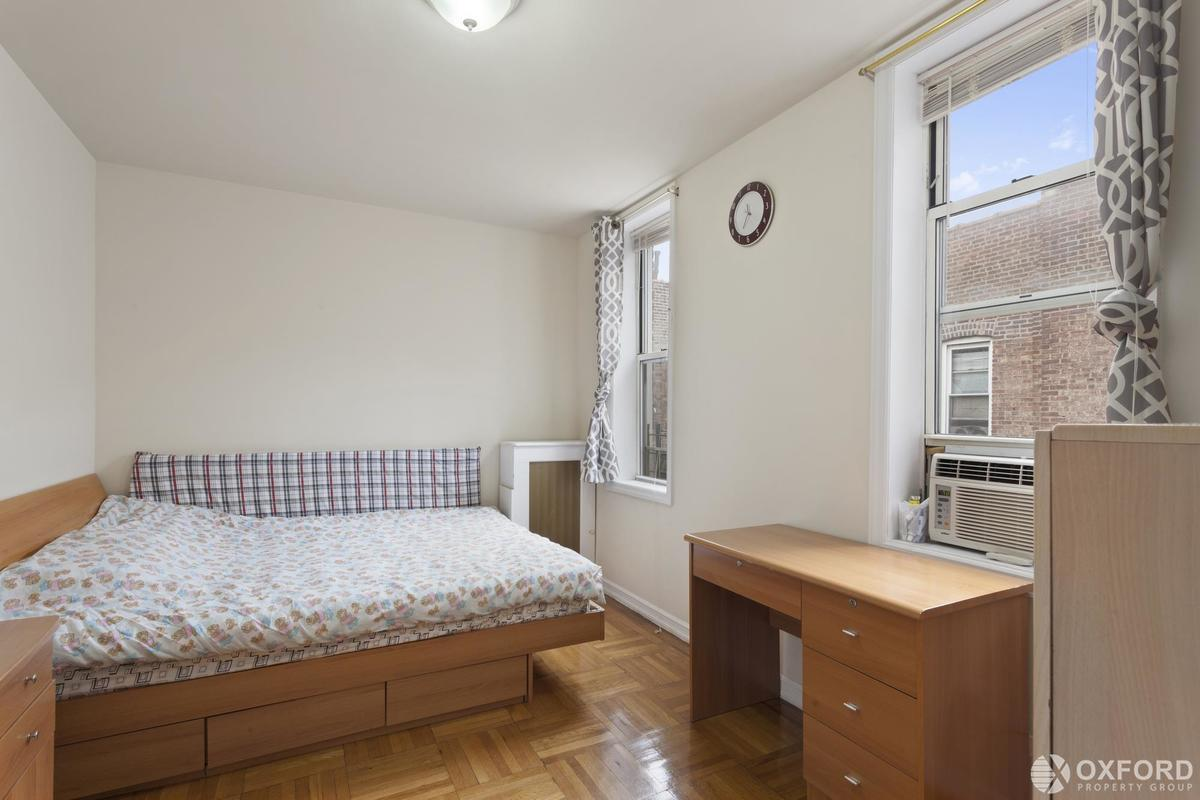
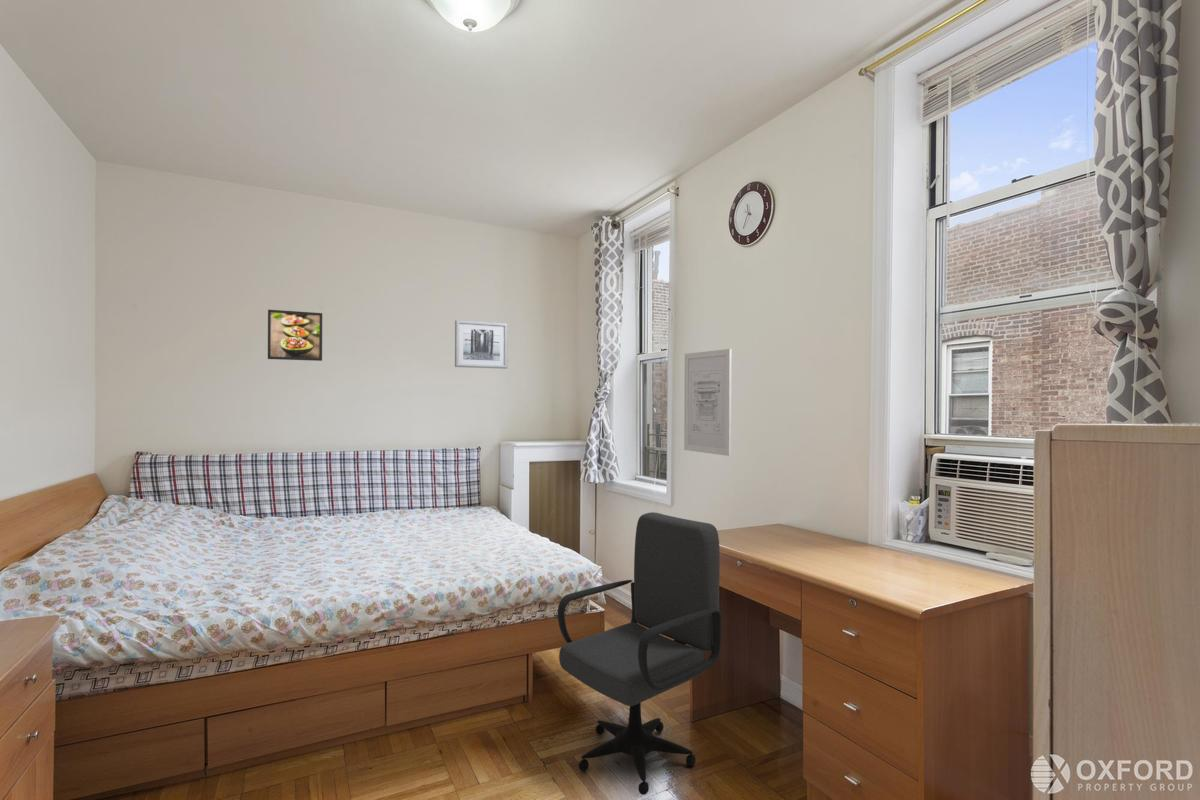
+ wall art [454,319,509,370]
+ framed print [267,309,323,362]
+ office chair [557,511,722,796]
+ wall art [683,348,733,457]
